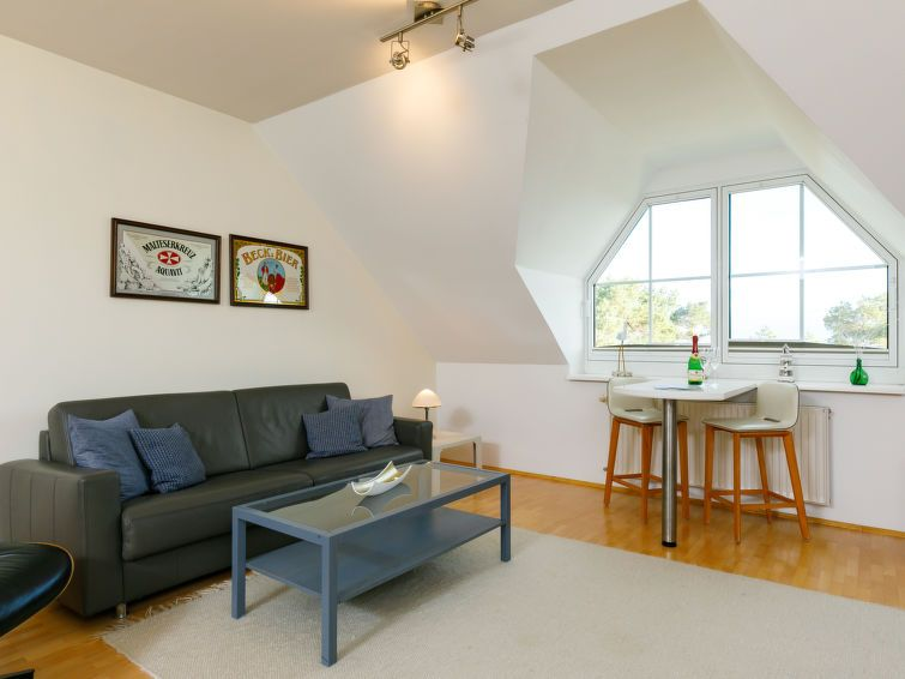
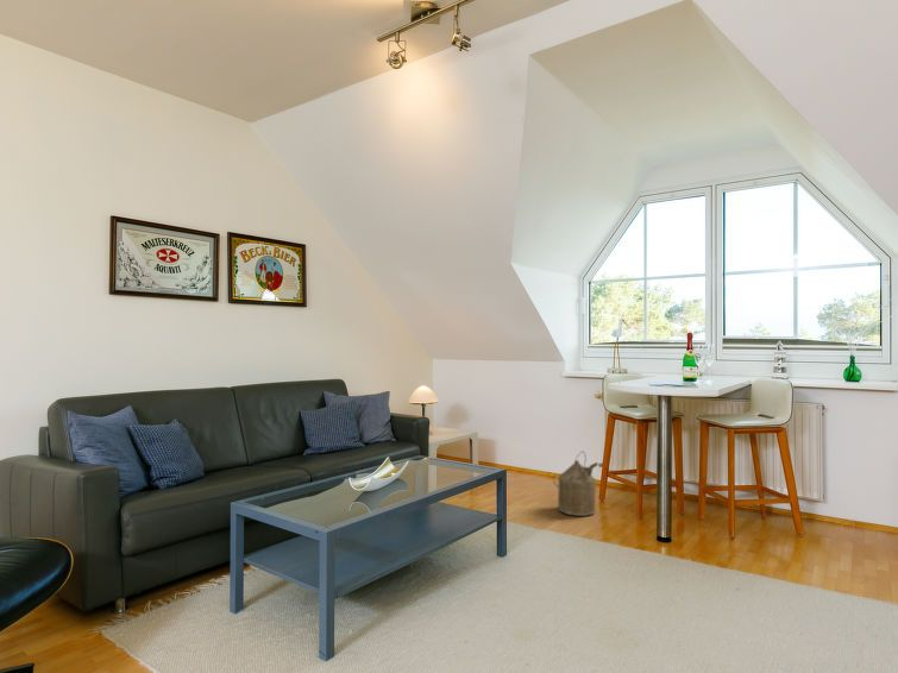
+ watering can [552,451,599,517]
